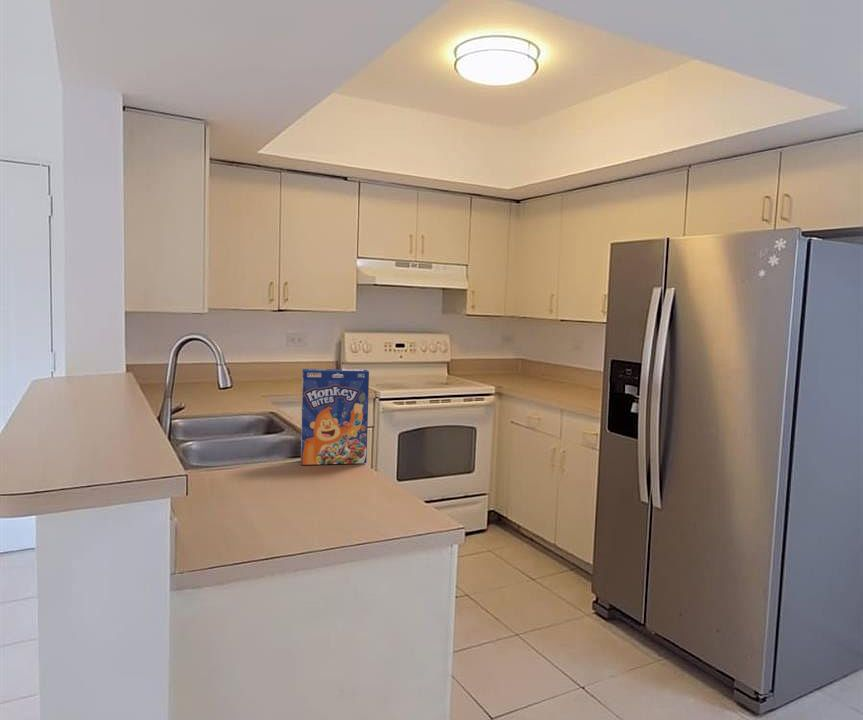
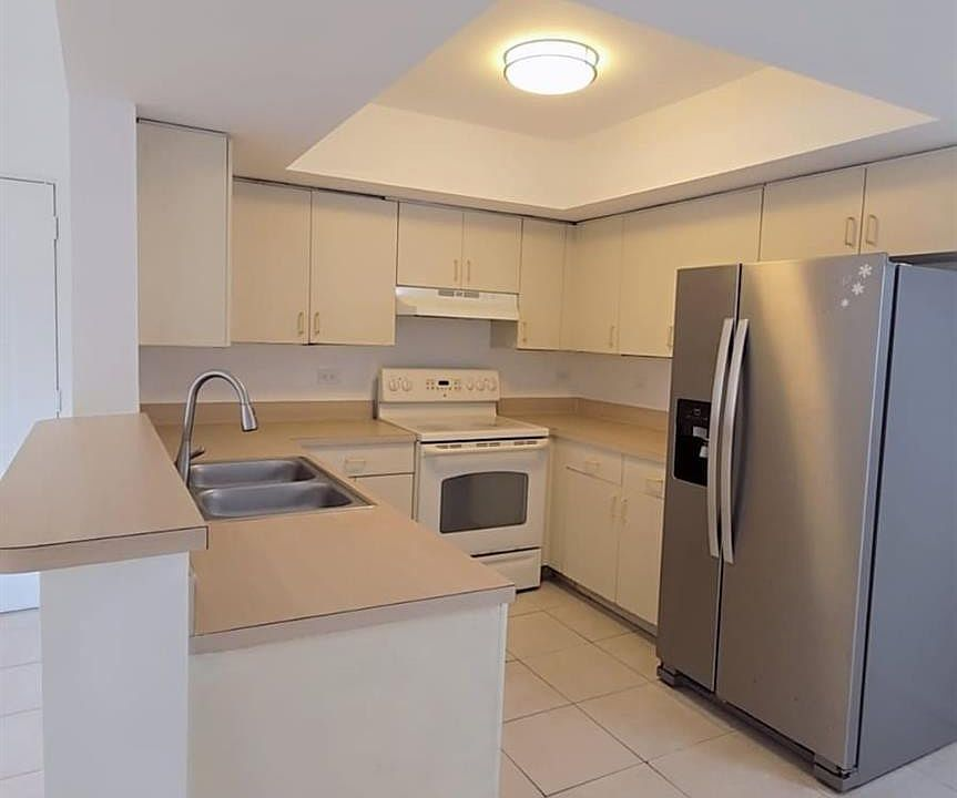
- cereal box [300,368,370,466]
